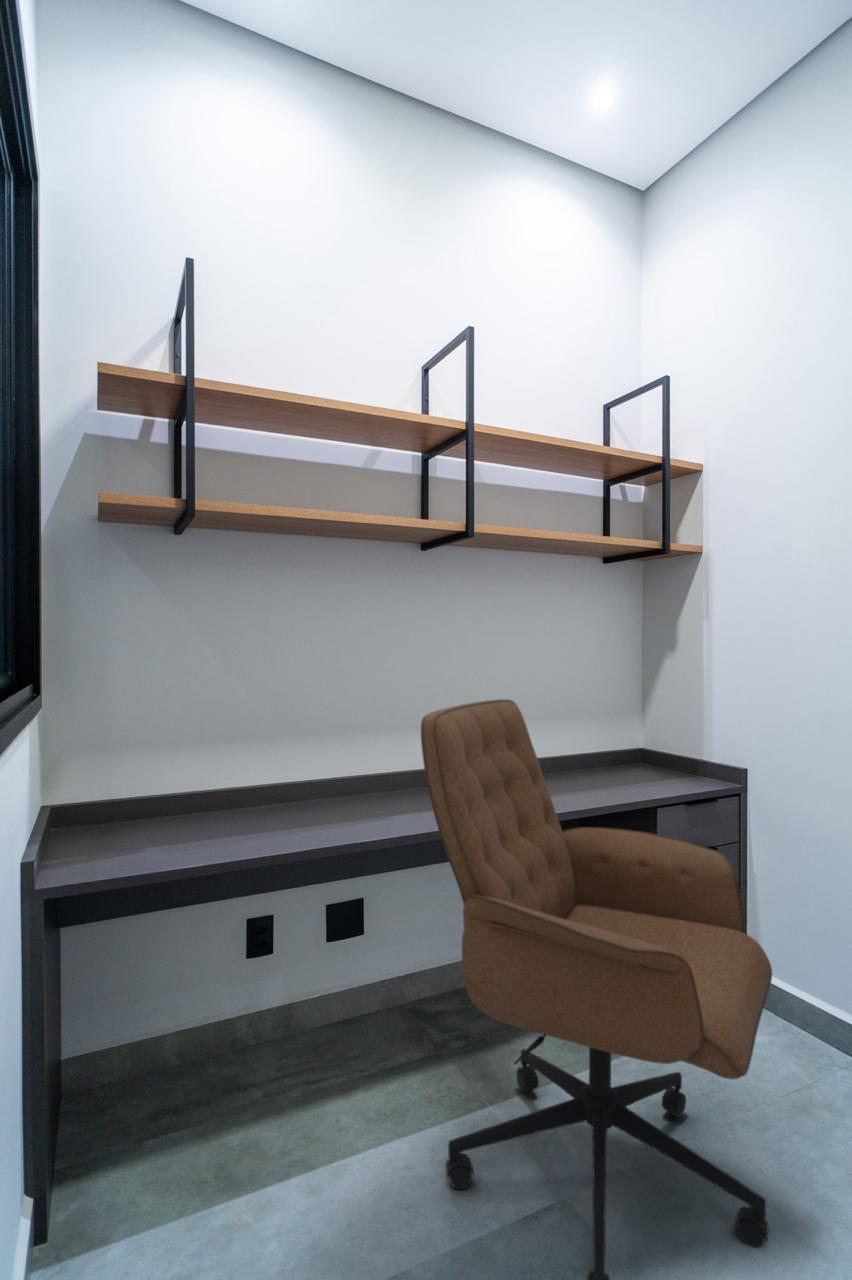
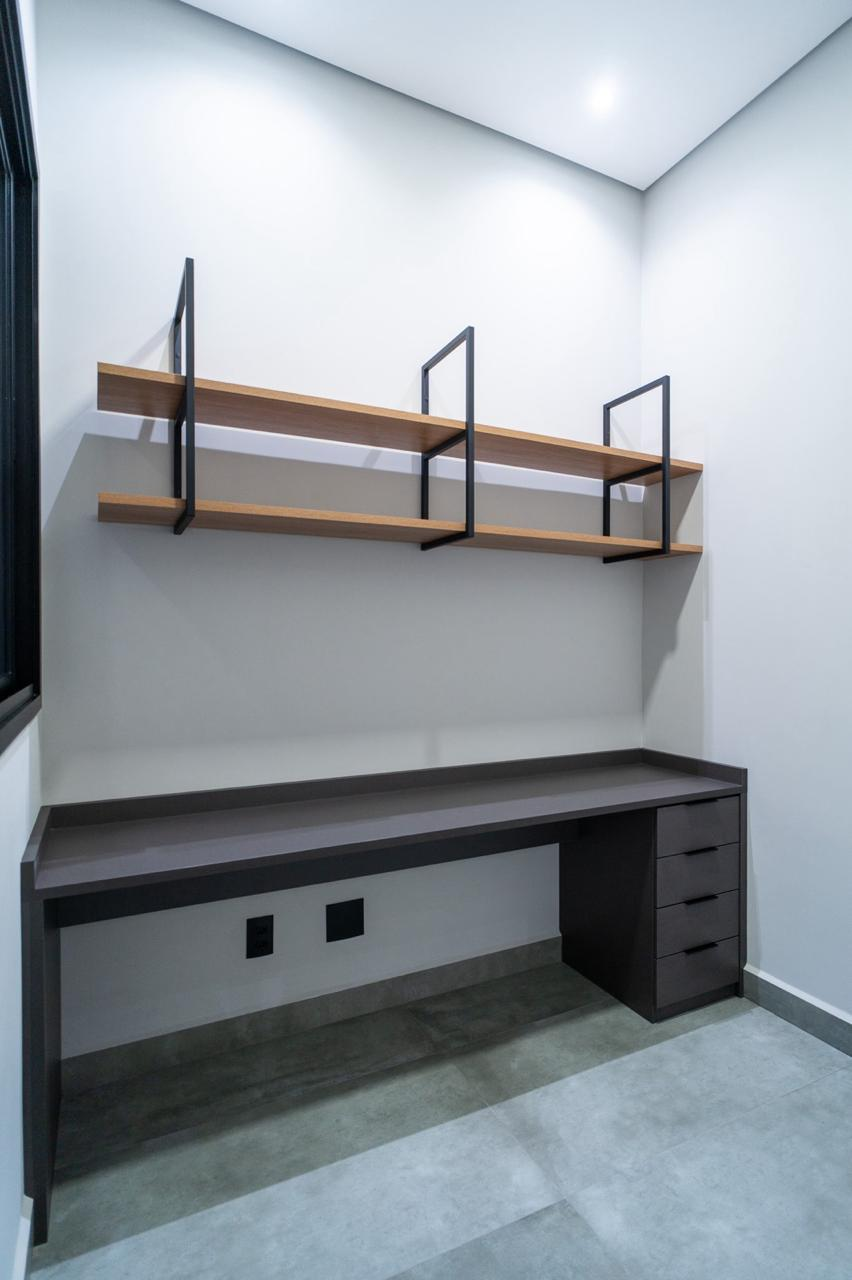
- office chair [420,698,773,1280]
